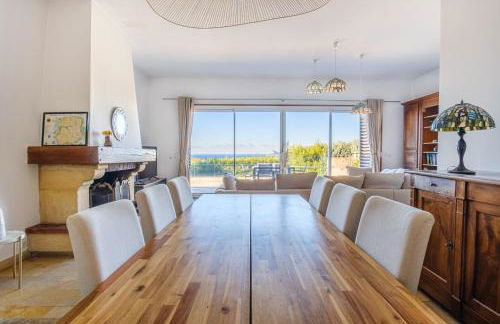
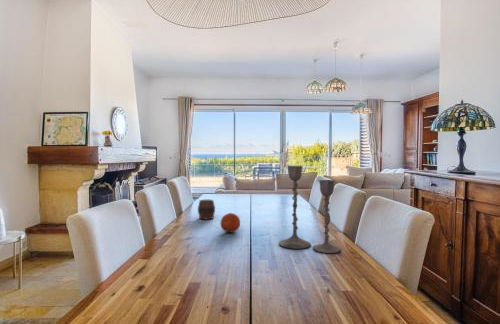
+ cup [197,199,216,220]
+ candlestick [278,165,341,254]
+ fruit [220,212,241,233]
